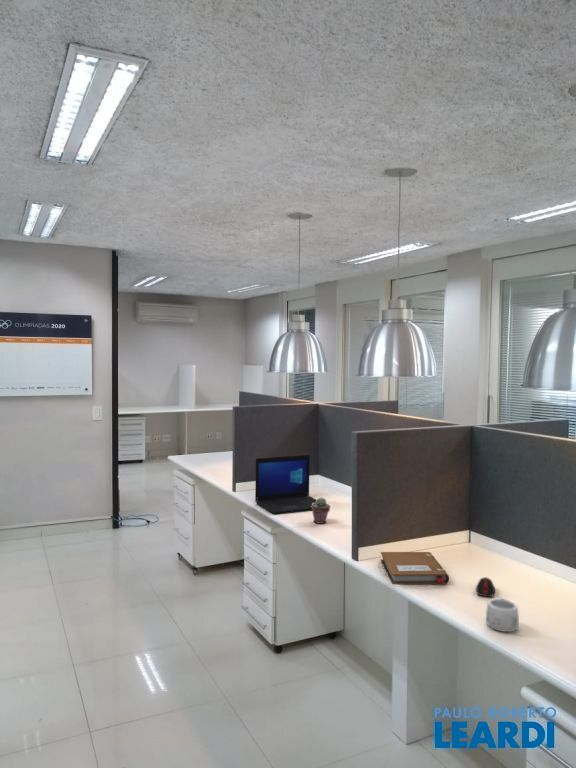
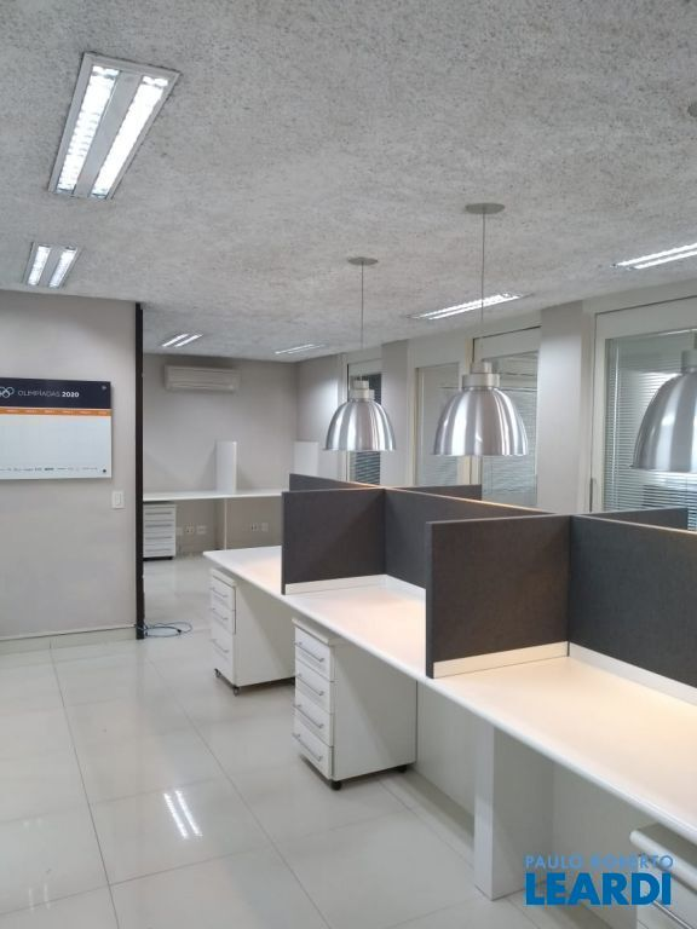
- mug [485,596,520,633]
- notebook [380,551,450,585]
- computer mouse [475,576,496,598]
- laptop [254,454,316,515]
- potted succulent [311,497,331,525]
